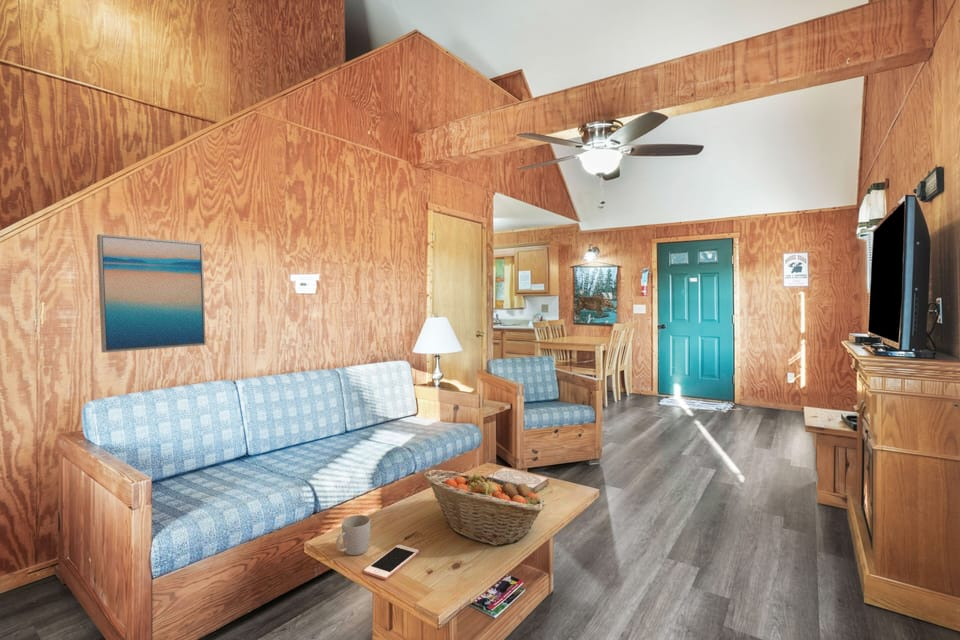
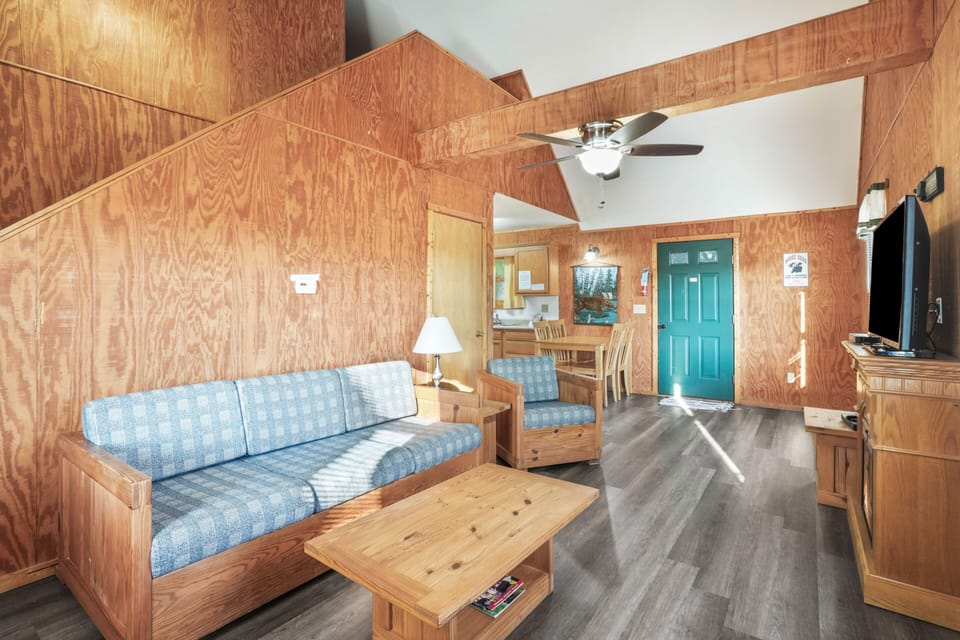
- cell phone [363,544,420,580]
- mug [335,514,371,556]
- fruit basket [423,469,547,547]
- book [485,467,549,494]
- wall art [96,233,207,354]
